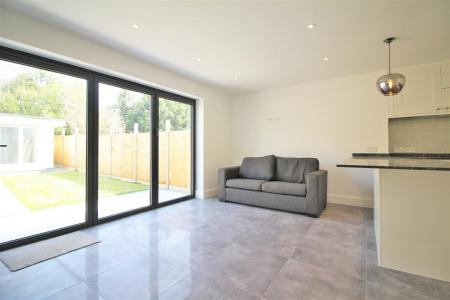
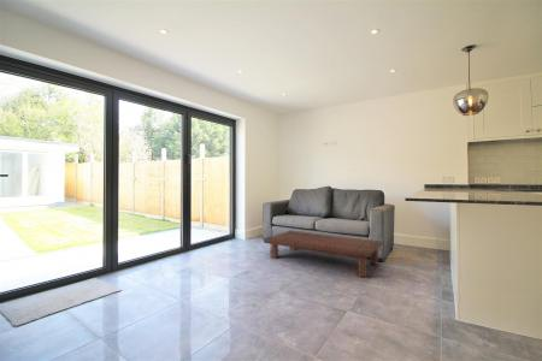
+ coffee table [264,229,385,278]
